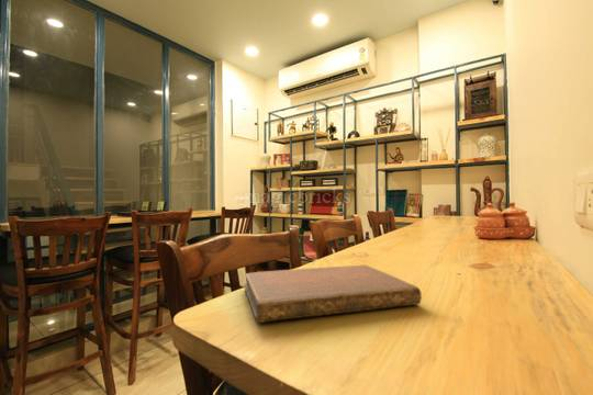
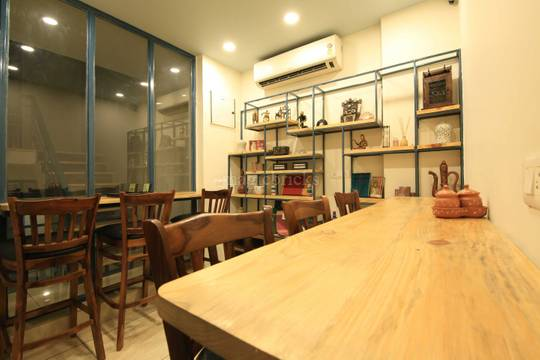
- notebook [243,263,423,324]
